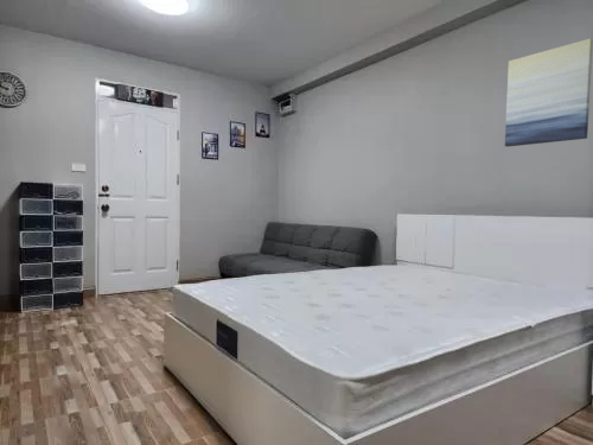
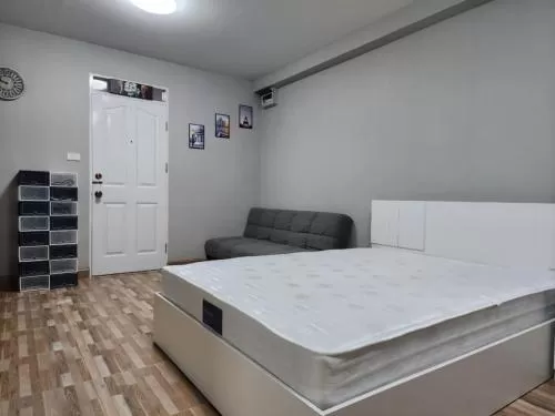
- wall art [504,37,593,148]
